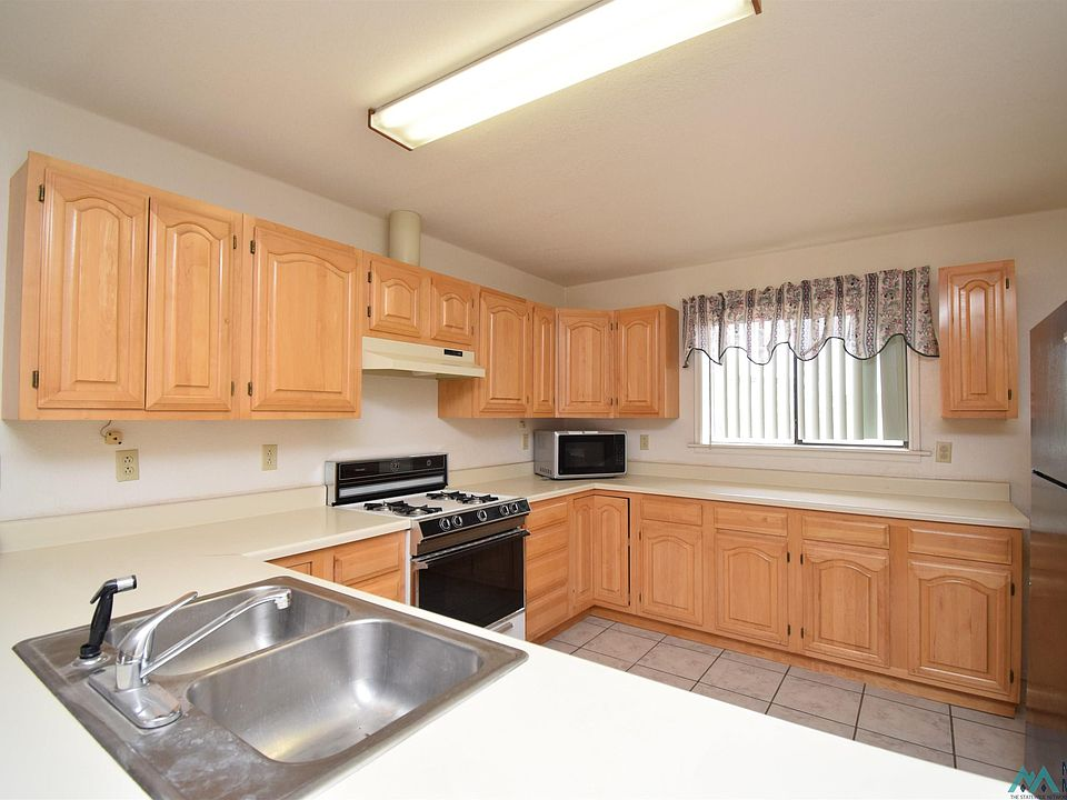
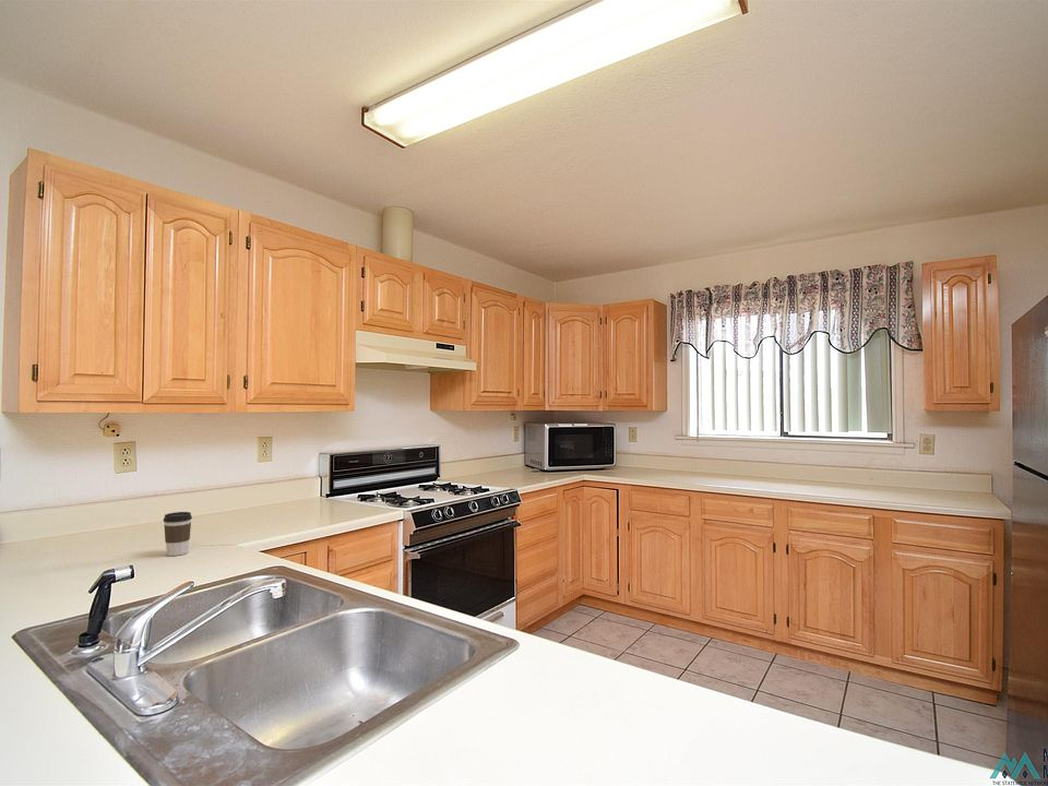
+ coffee cup [163,511,193,557]
